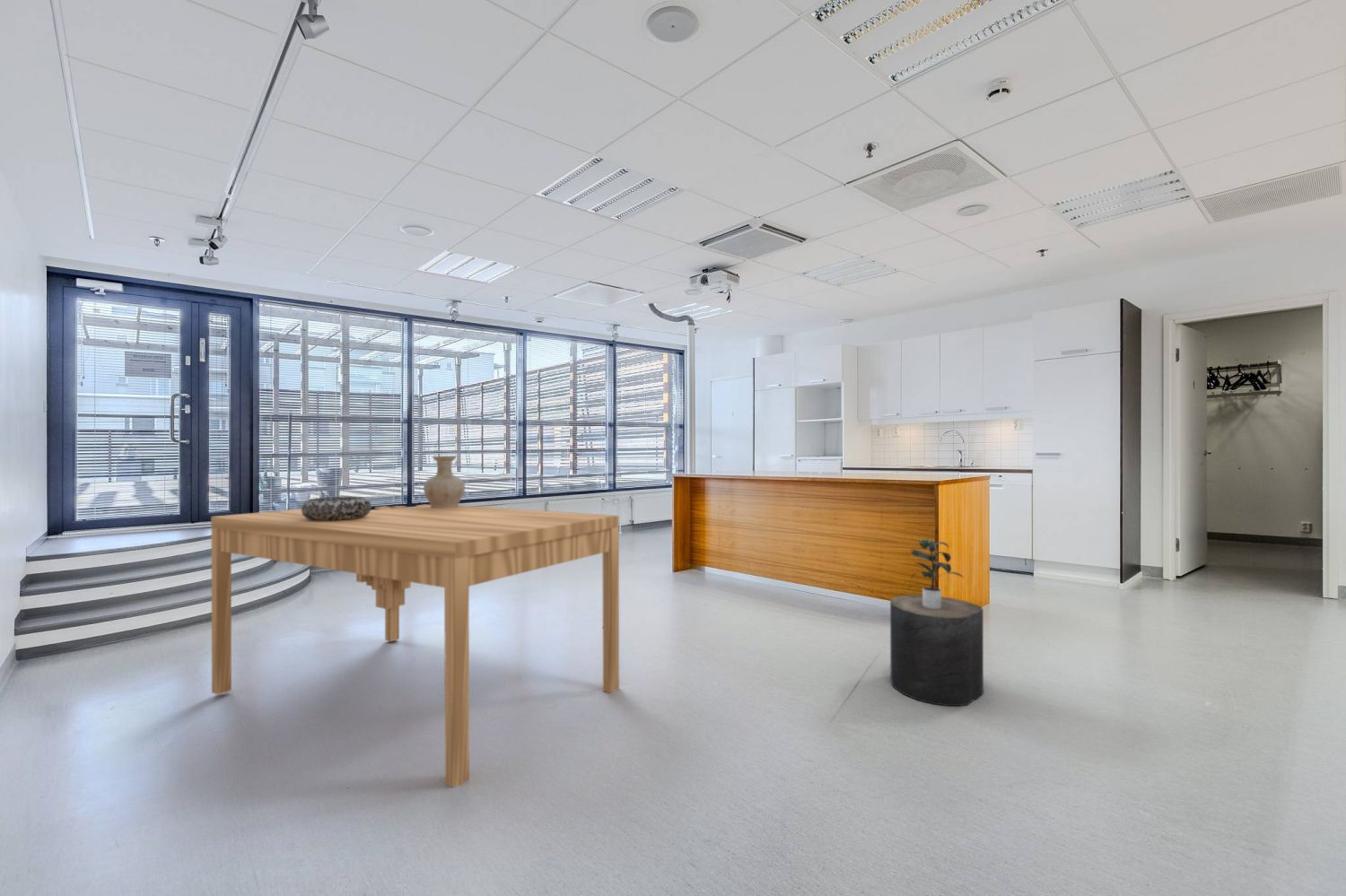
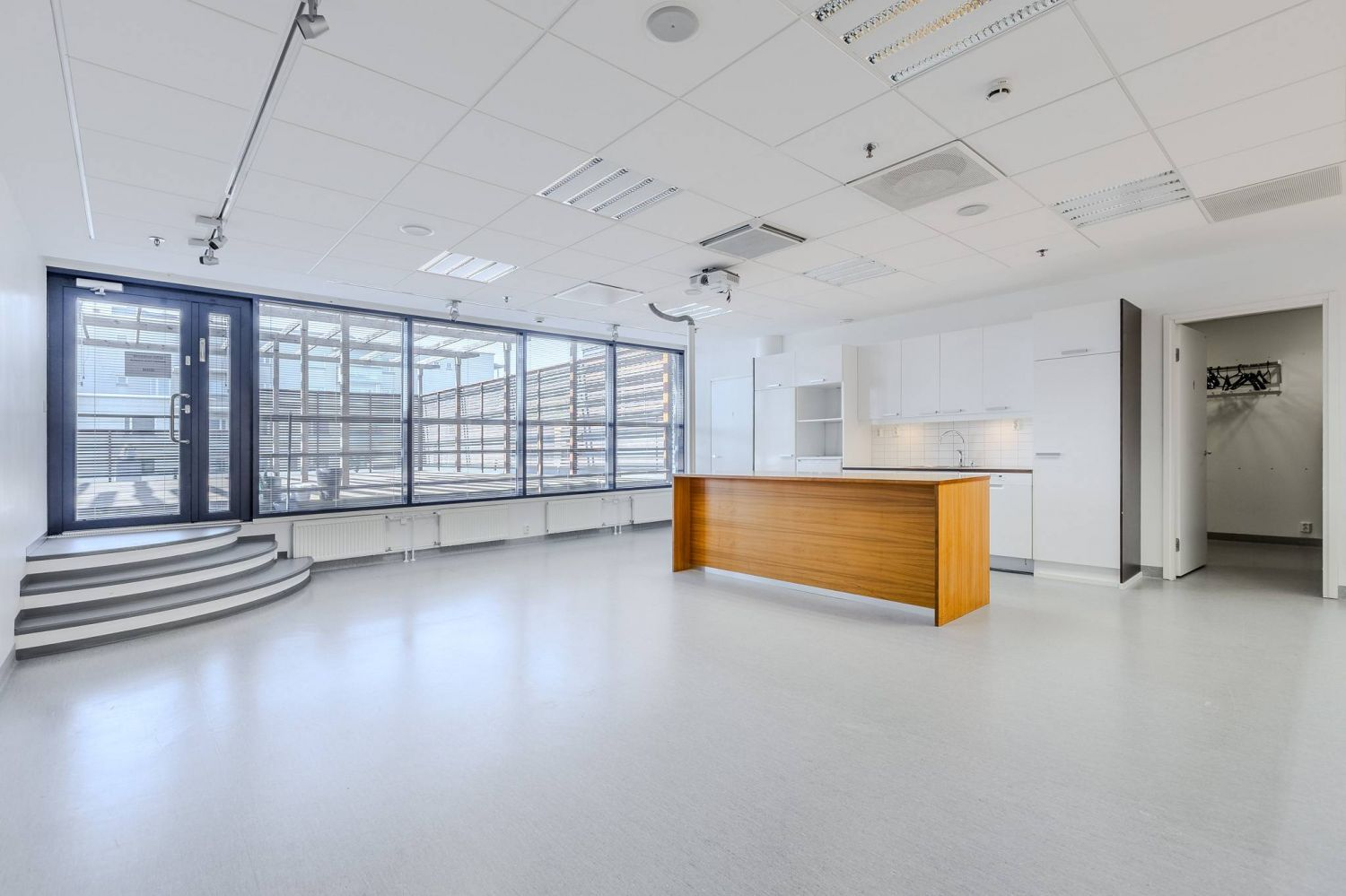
- potted plant [910,539,965,609]
- decorative bowl [301,495,372,520]
- stool [889,594,984,707]
- vase [423,455,466,508]
- dining table [210,504,620,788]
